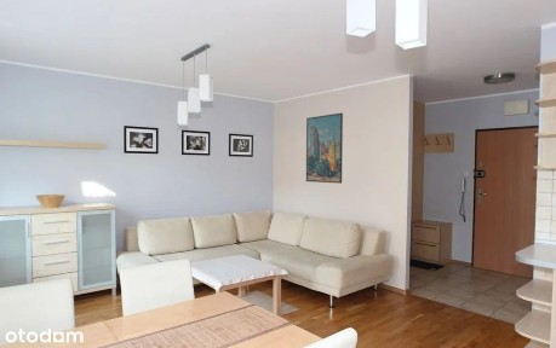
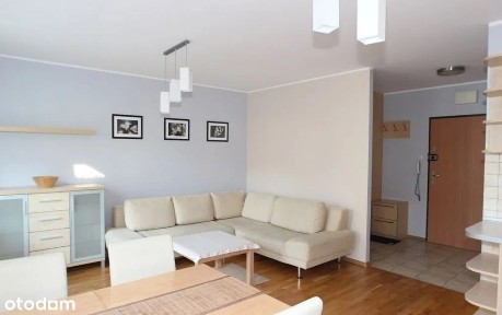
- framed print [305,112,344,185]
